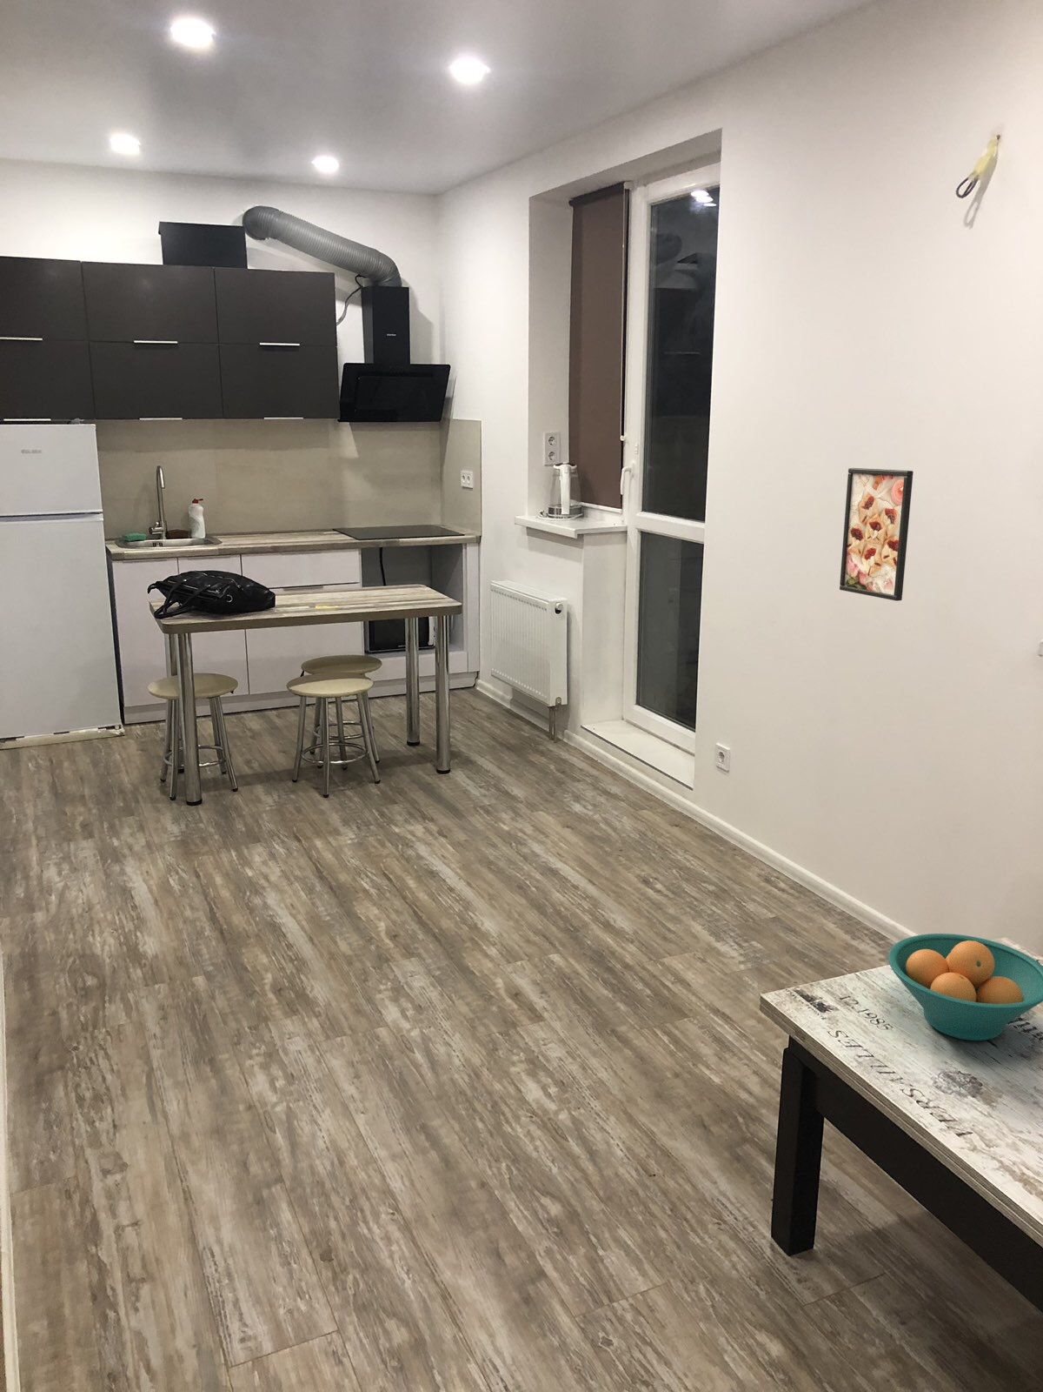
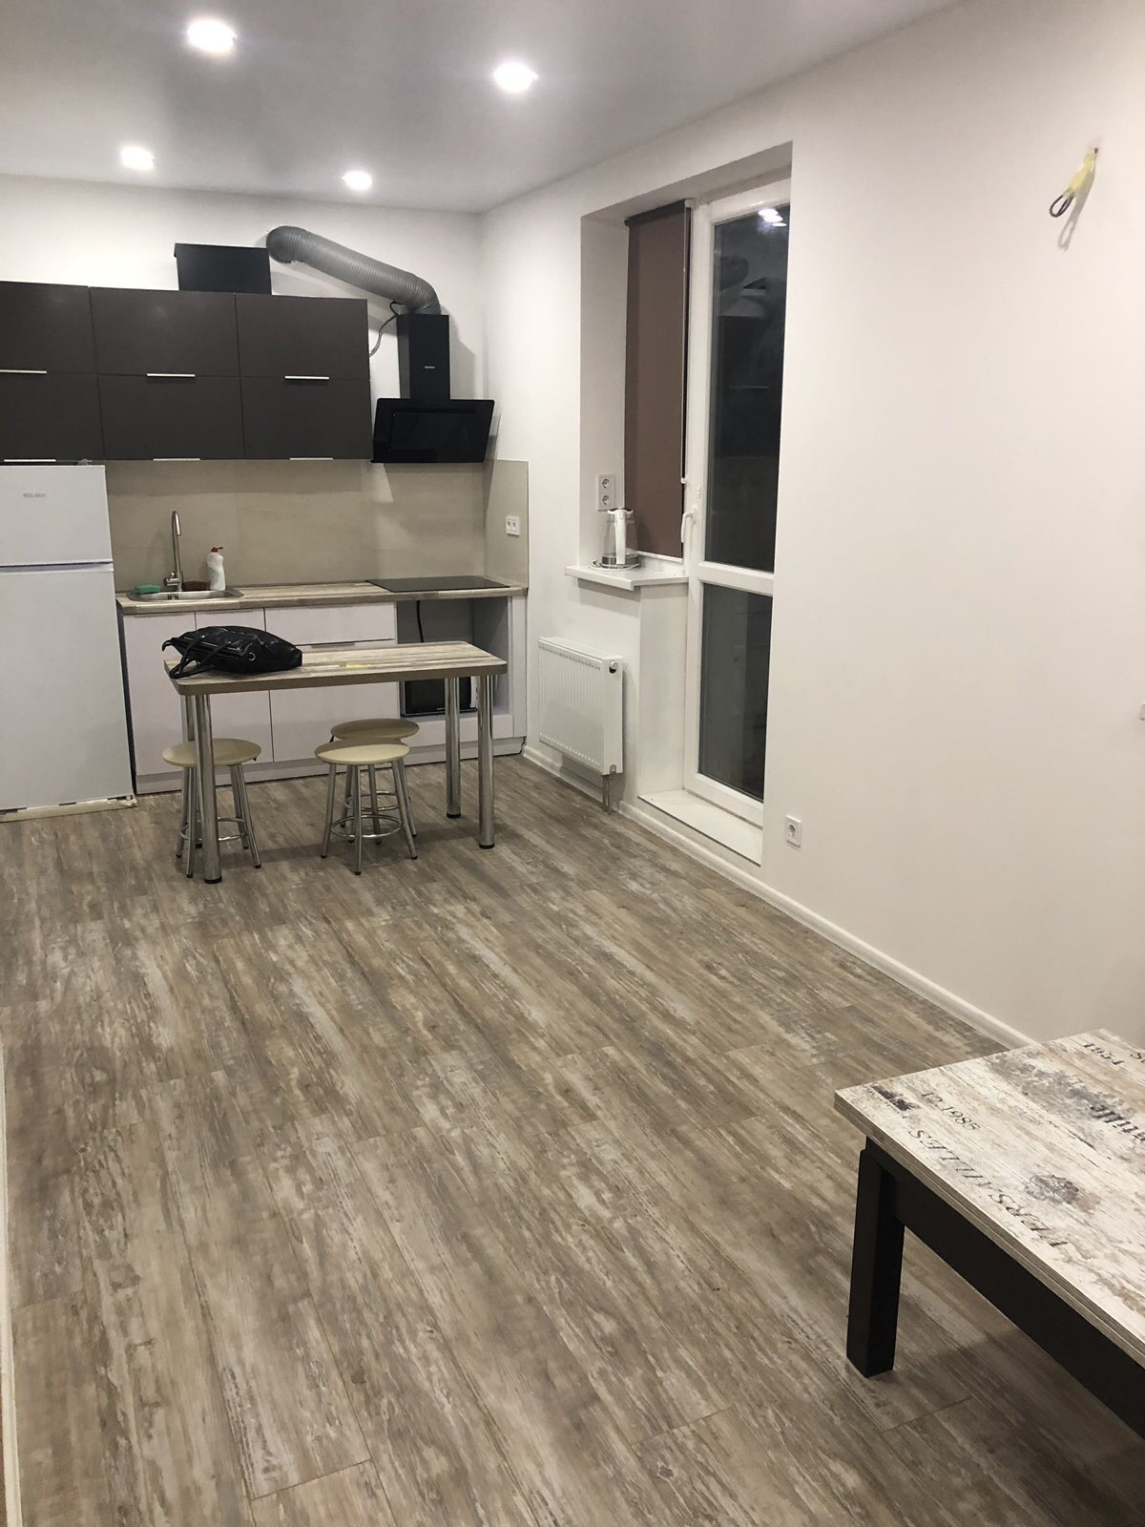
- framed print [839,467,915,602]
- fruit bowl [887,933,1043,1041]
